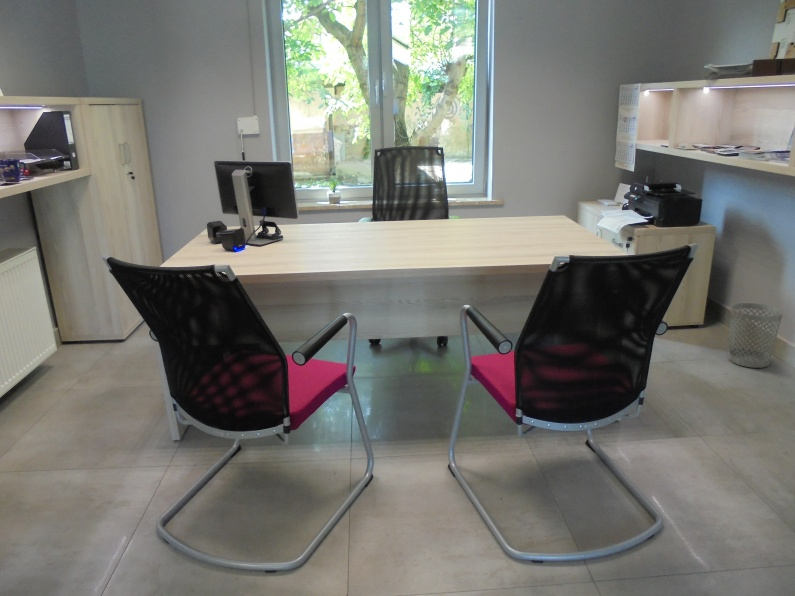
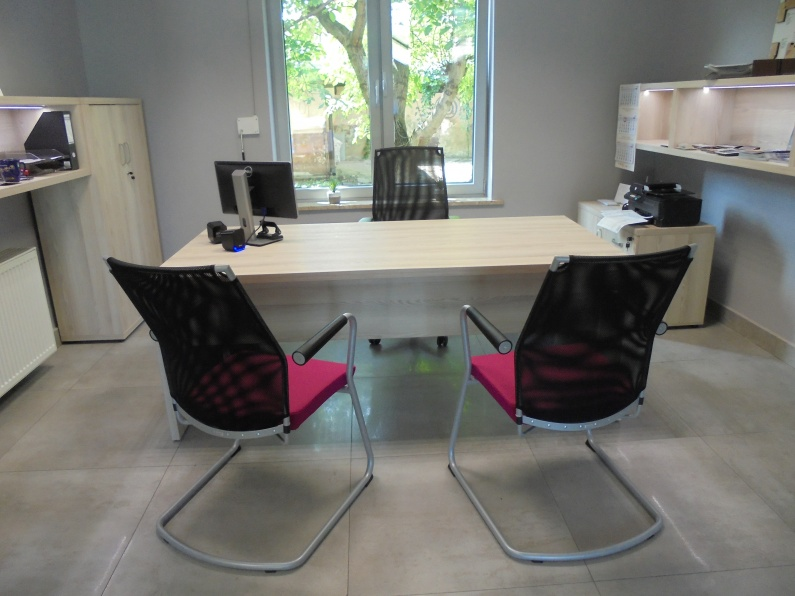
- wastebasket [728,302,784,369]
